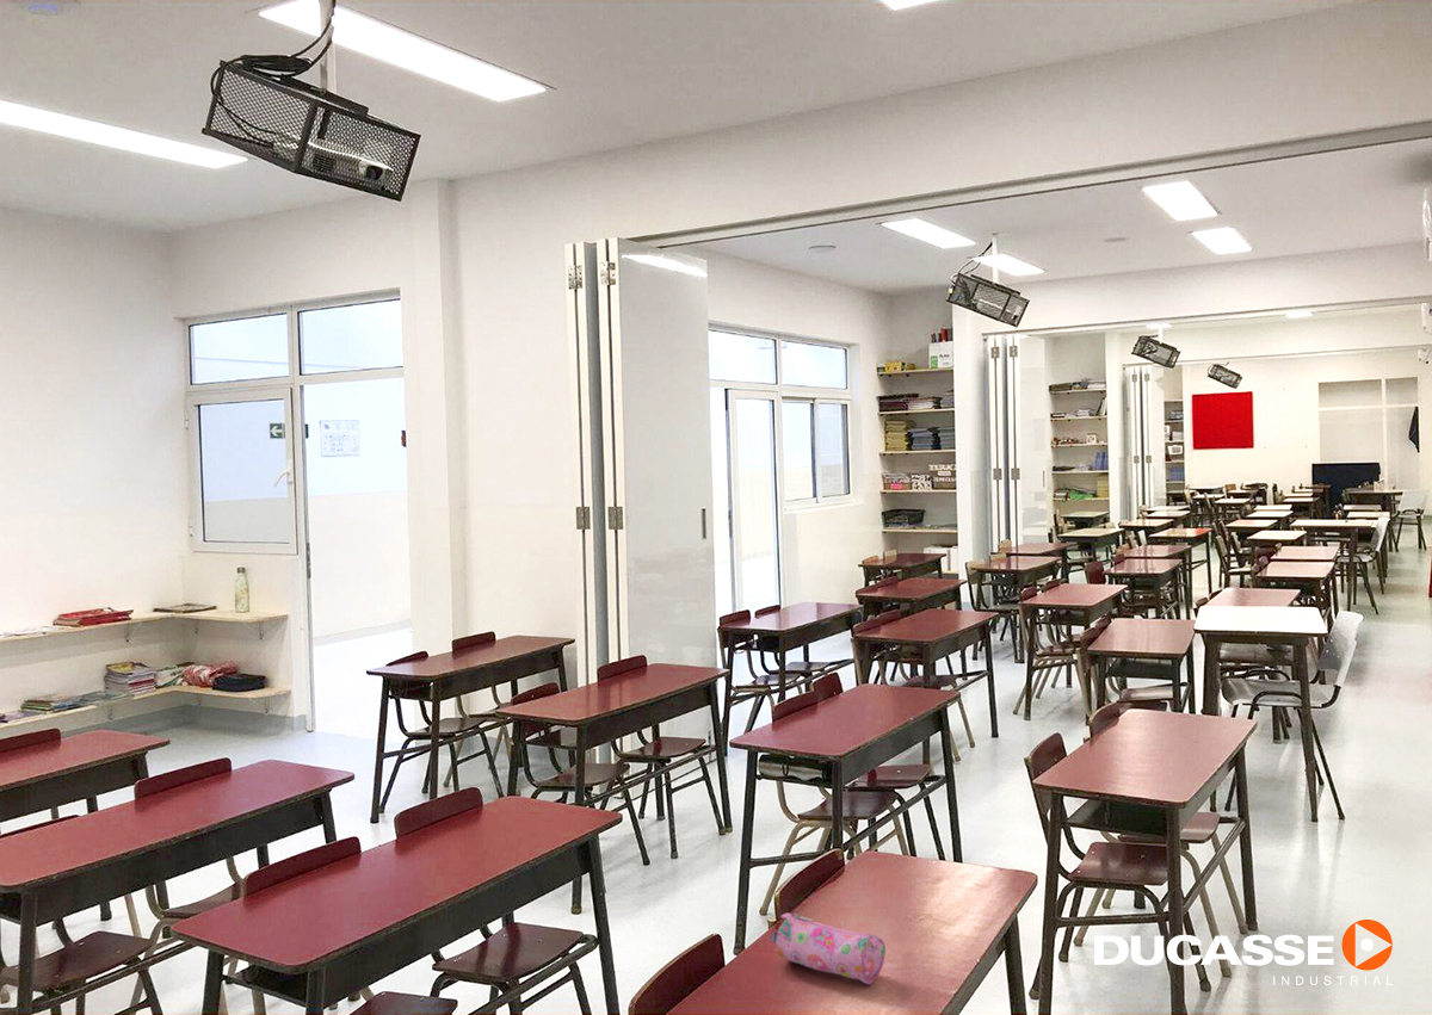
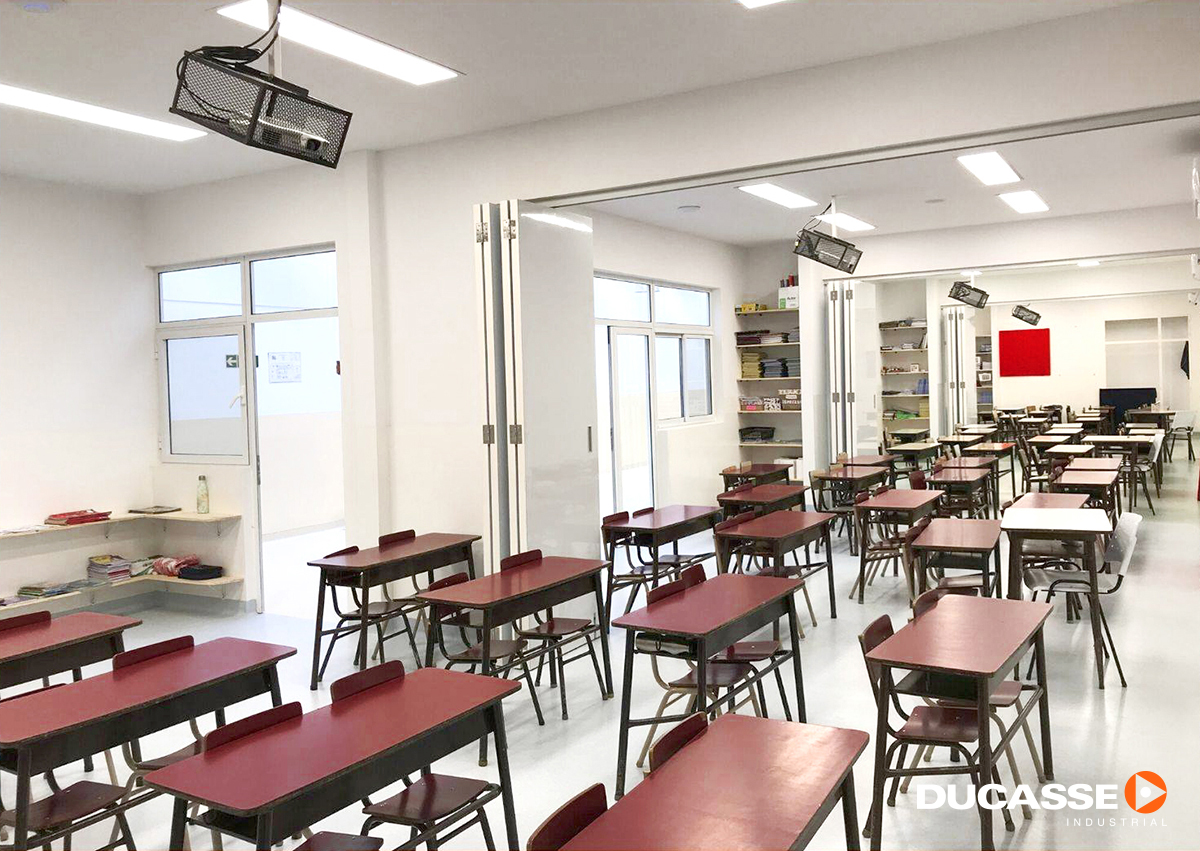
- pencil case [769,912,887,985]
